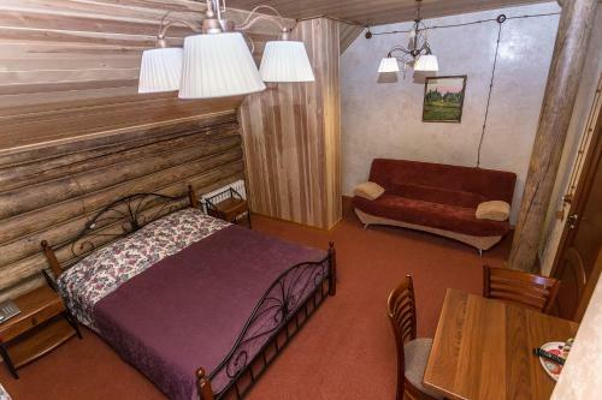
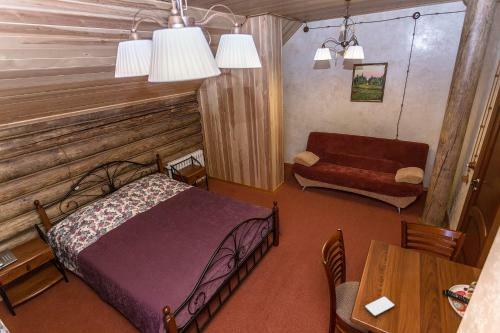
+ smartphone [364,295,396,318]
